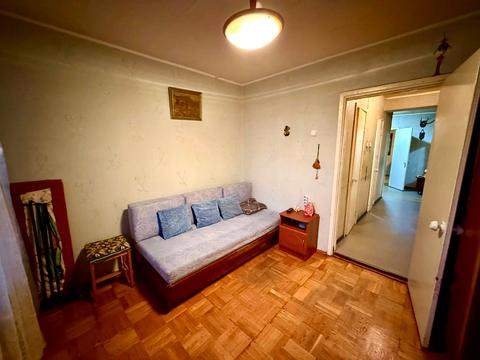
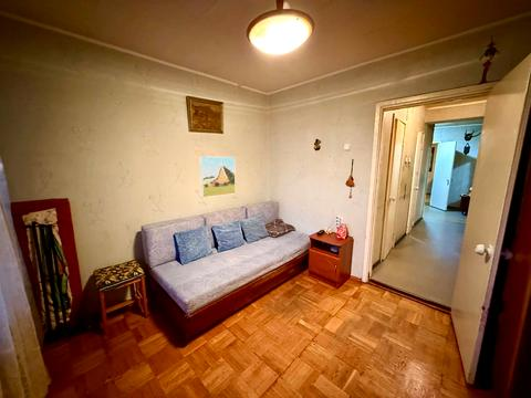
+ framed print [198,155,237,199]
